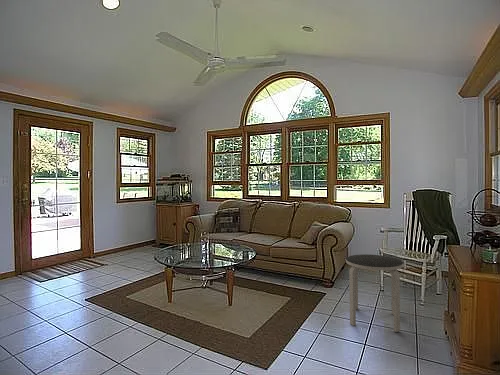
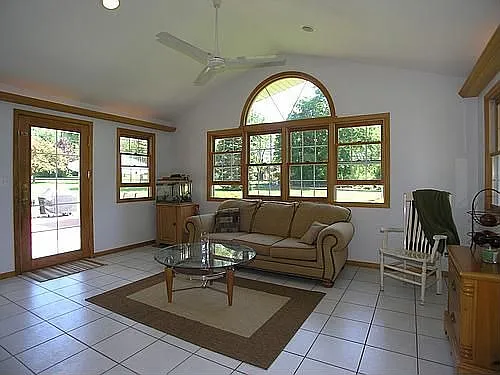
- side table [345,253,404,333]
